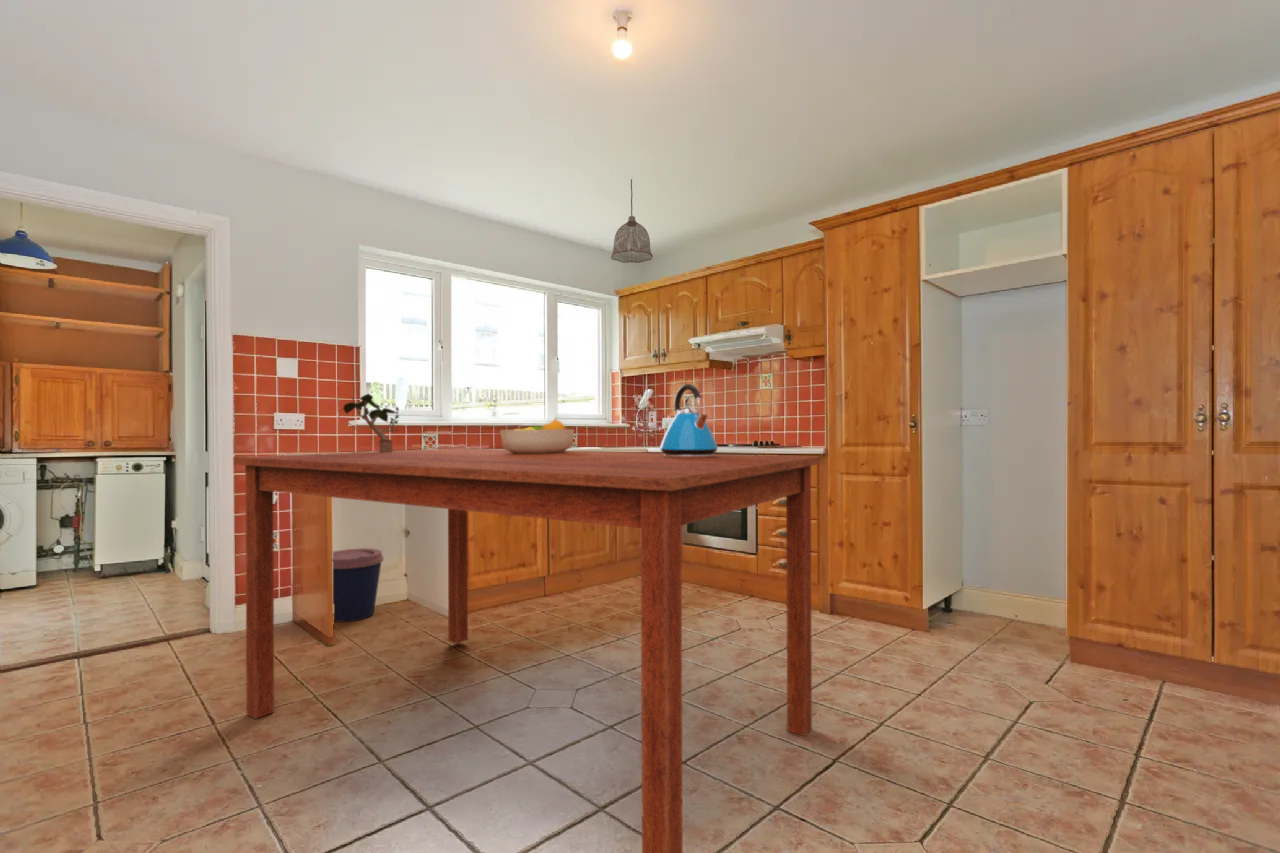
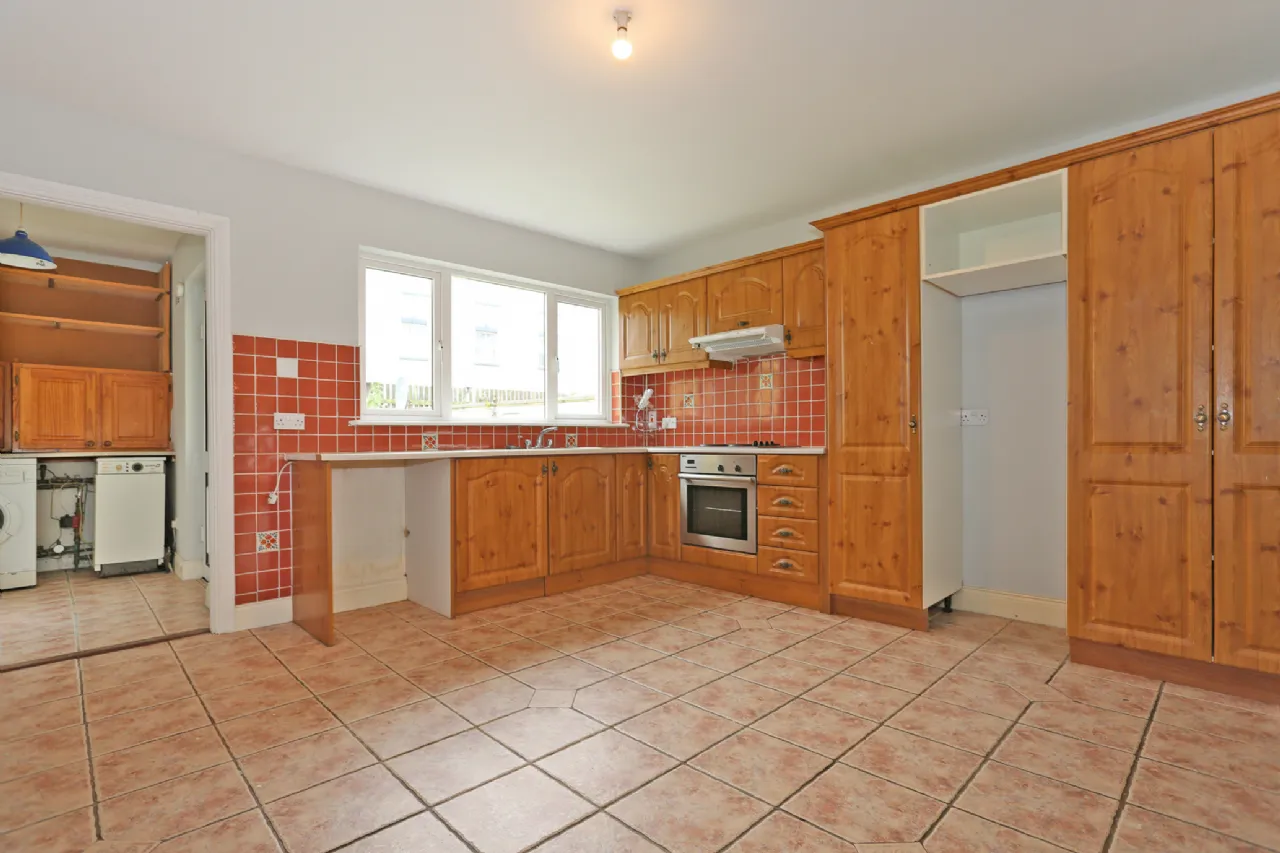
- coffee cup [331,547,385,623]
- dining table [233,447,822,853]
- fruit bowl [499,418,575,454]
- kettle [659,383,719,458]
- pendant lamp [610,178,654,264]
- potted plant [337,392,400,453]
